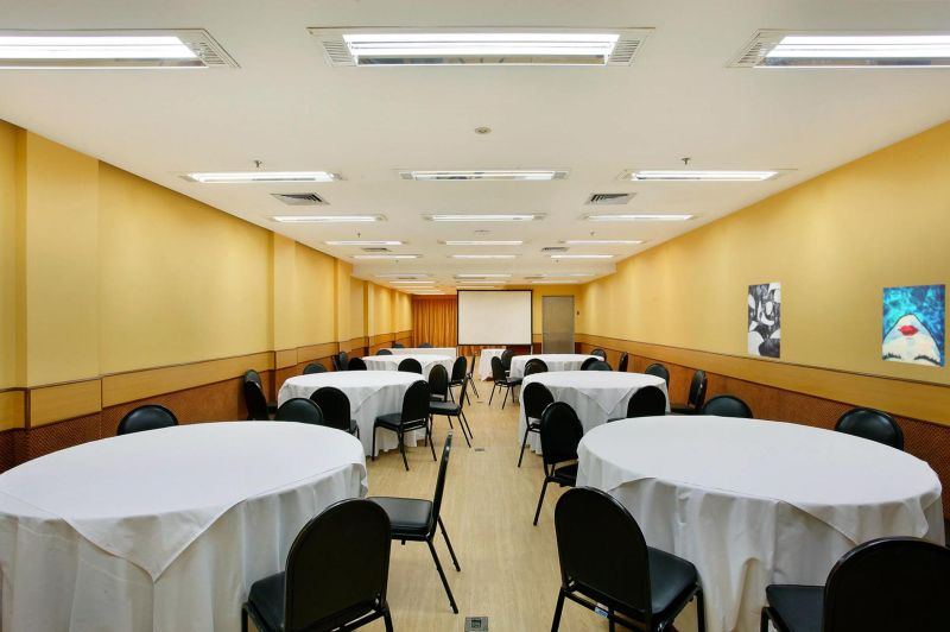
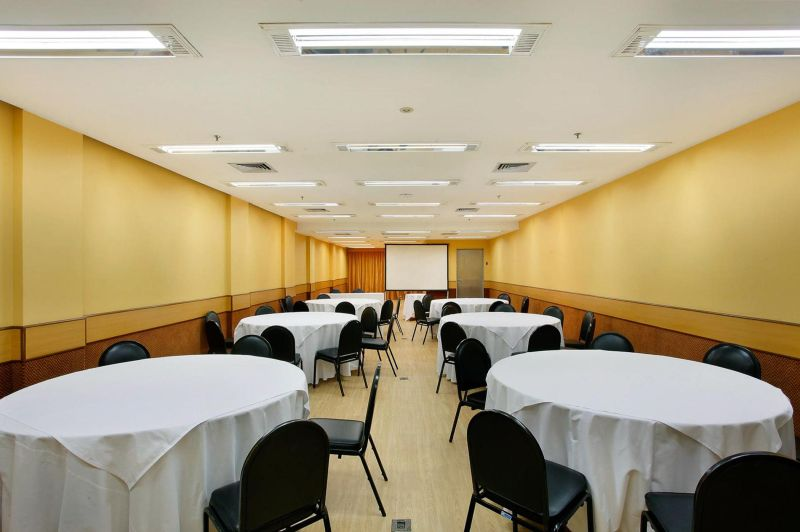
- wall art [747,282,781,360]
- wall art [881,283,946,368]
